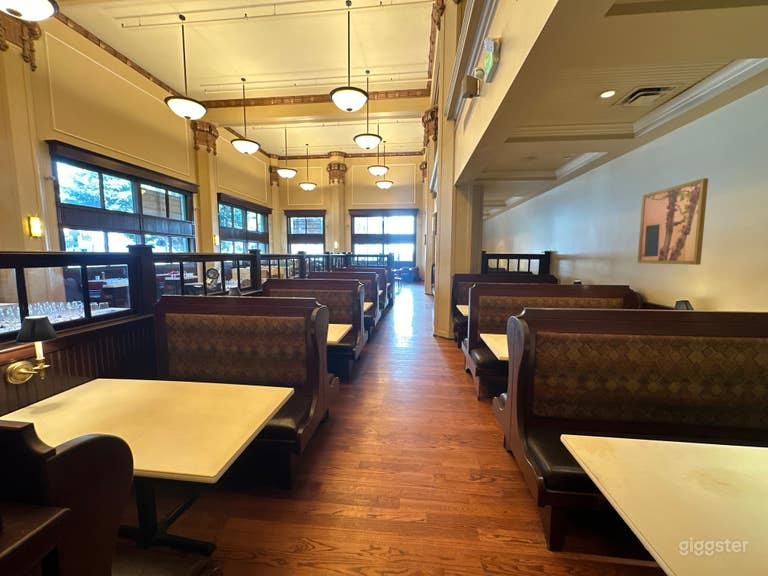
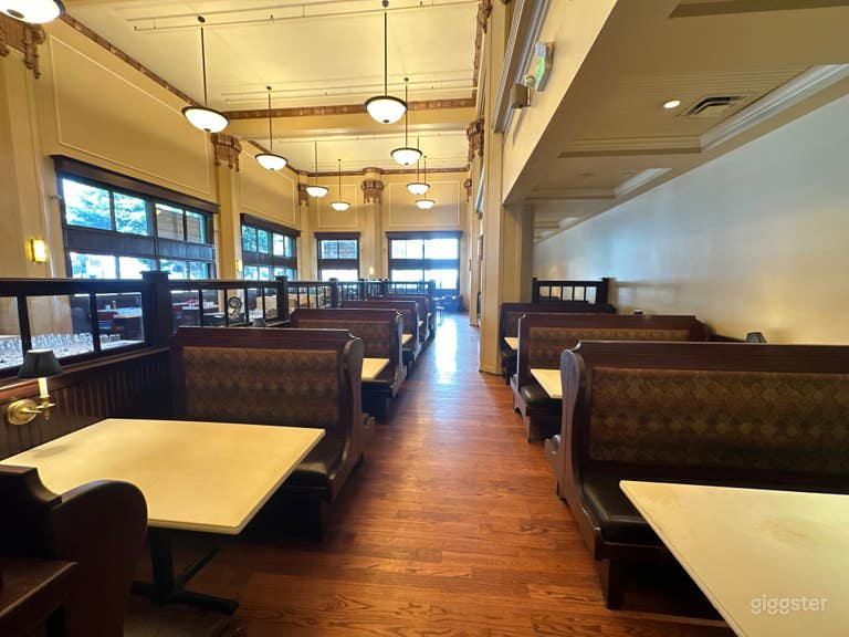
- wall art [637,177,709,266]
